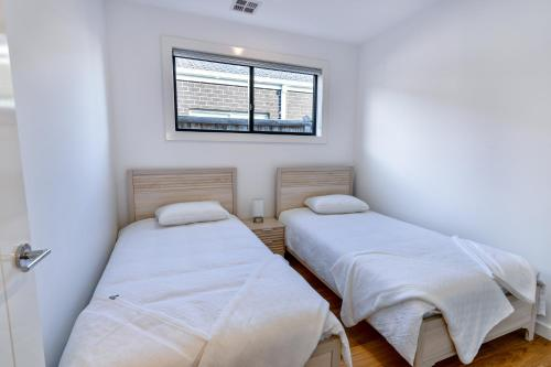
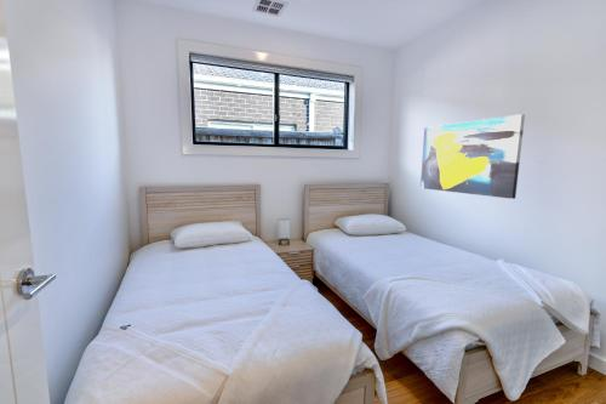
+ wall art [419,113,526,200]
